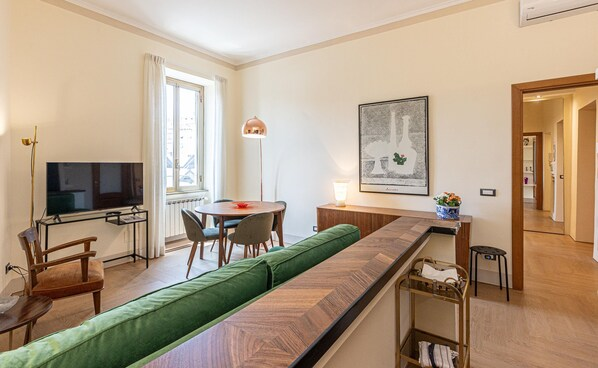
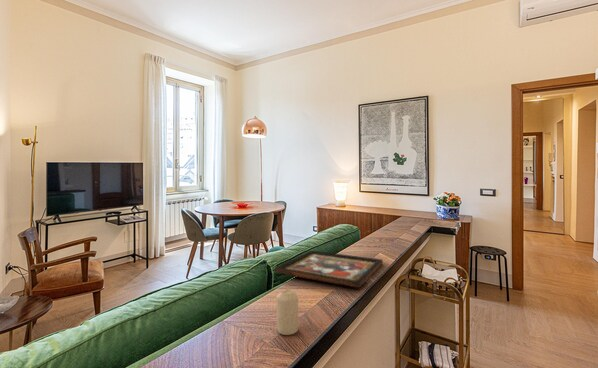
+ candle [276,288,299,336]
+ decorative tray [273,250,384,289]
